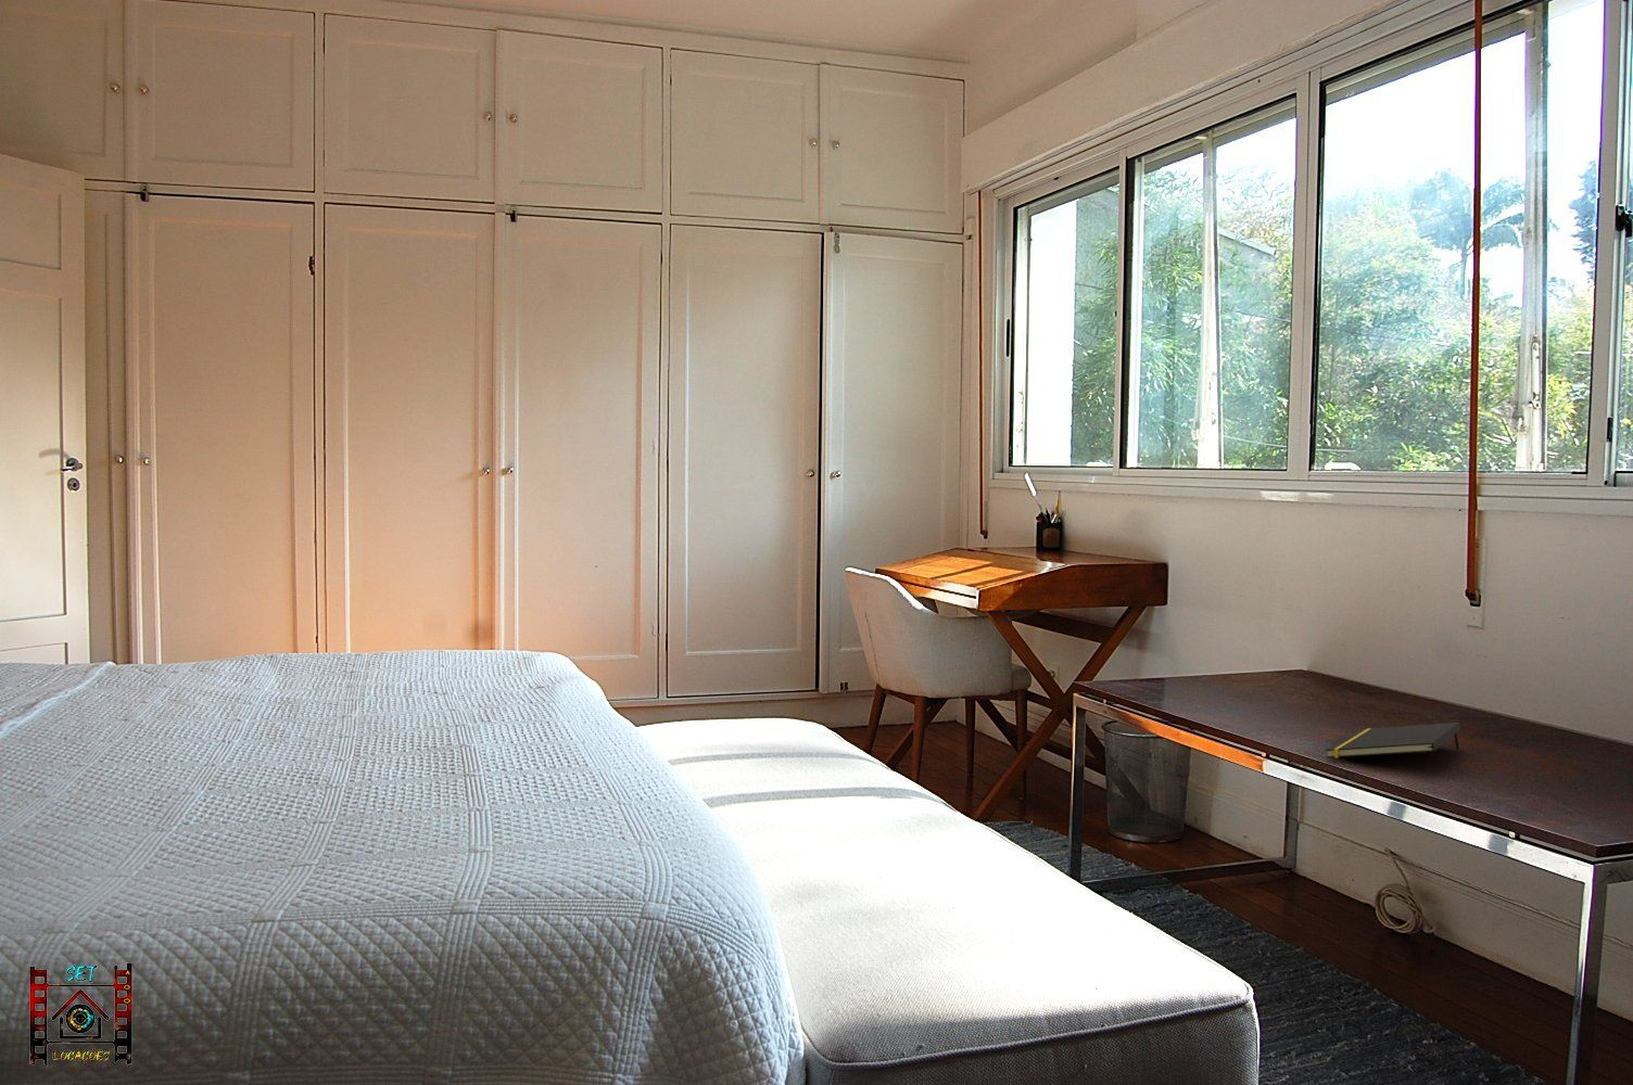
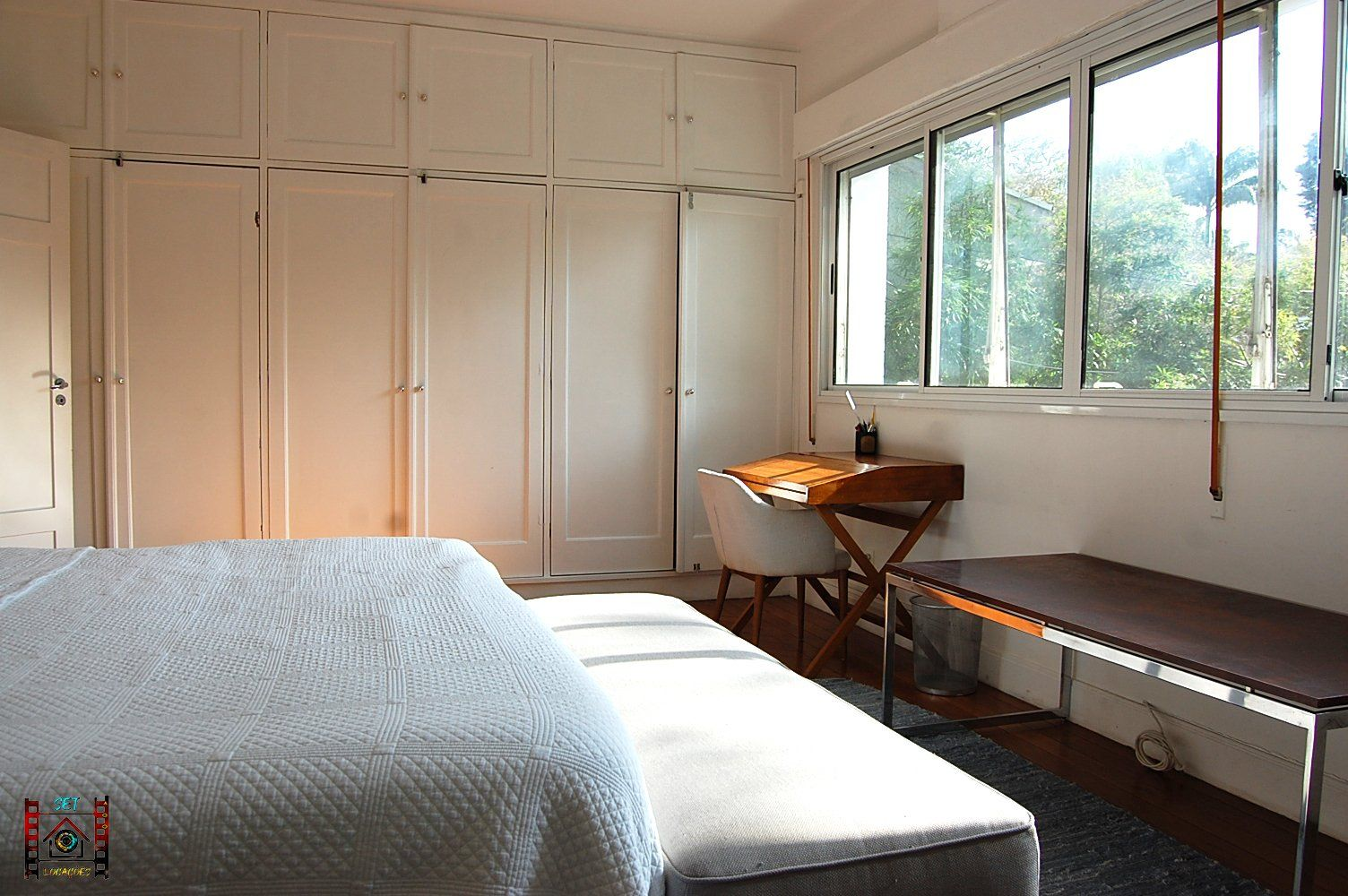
- notepad [1324,722,1461,759]
